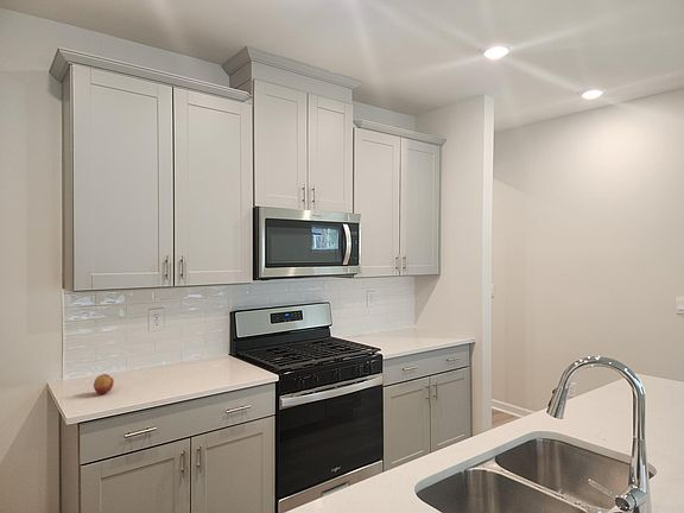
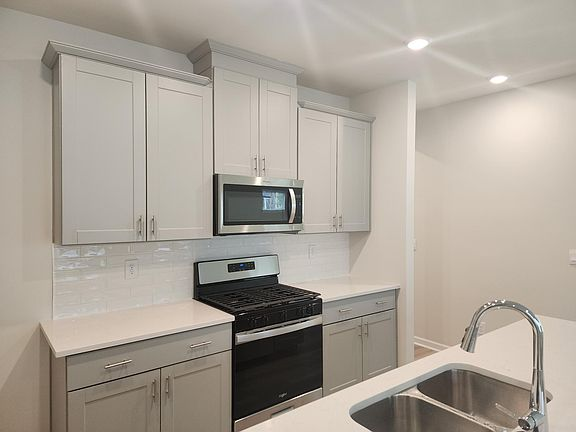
- fruit [93,373,115,395]
